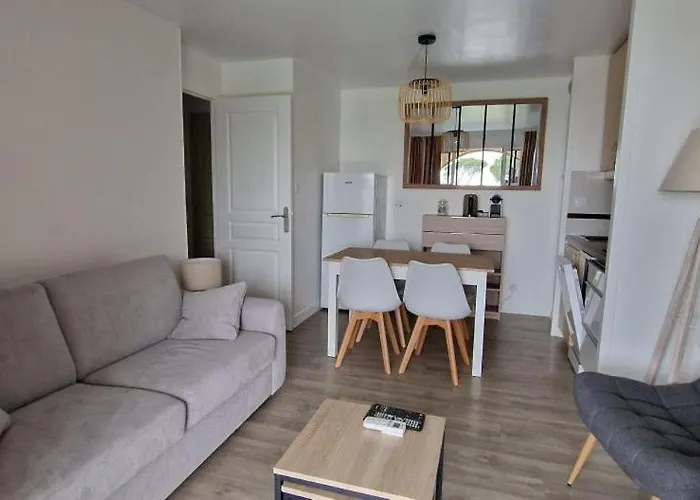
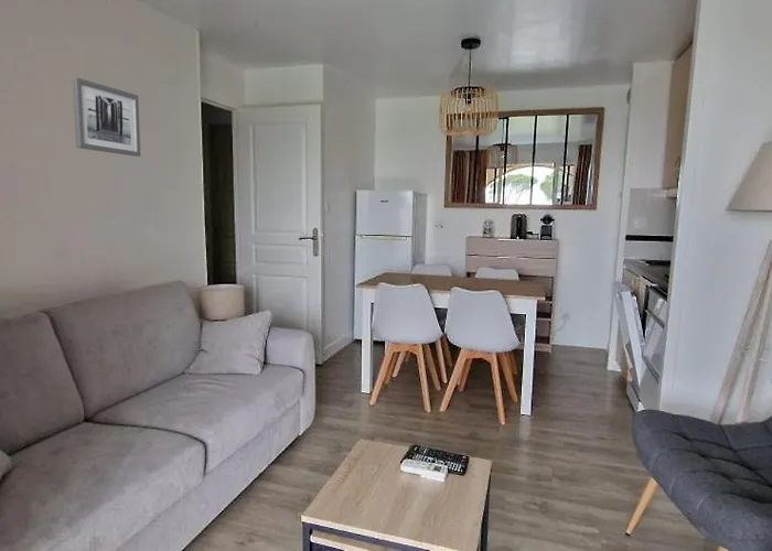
+ wall art [72,76,141,158]
